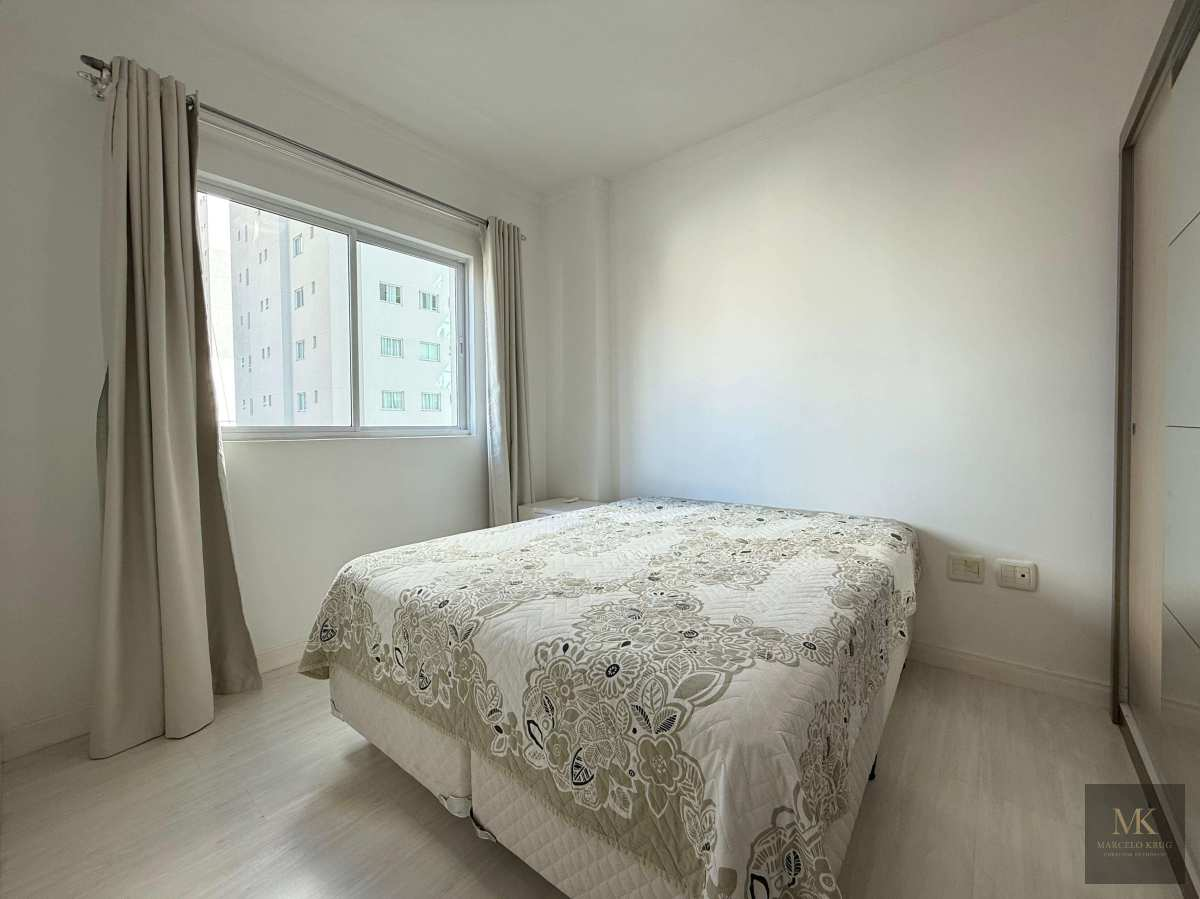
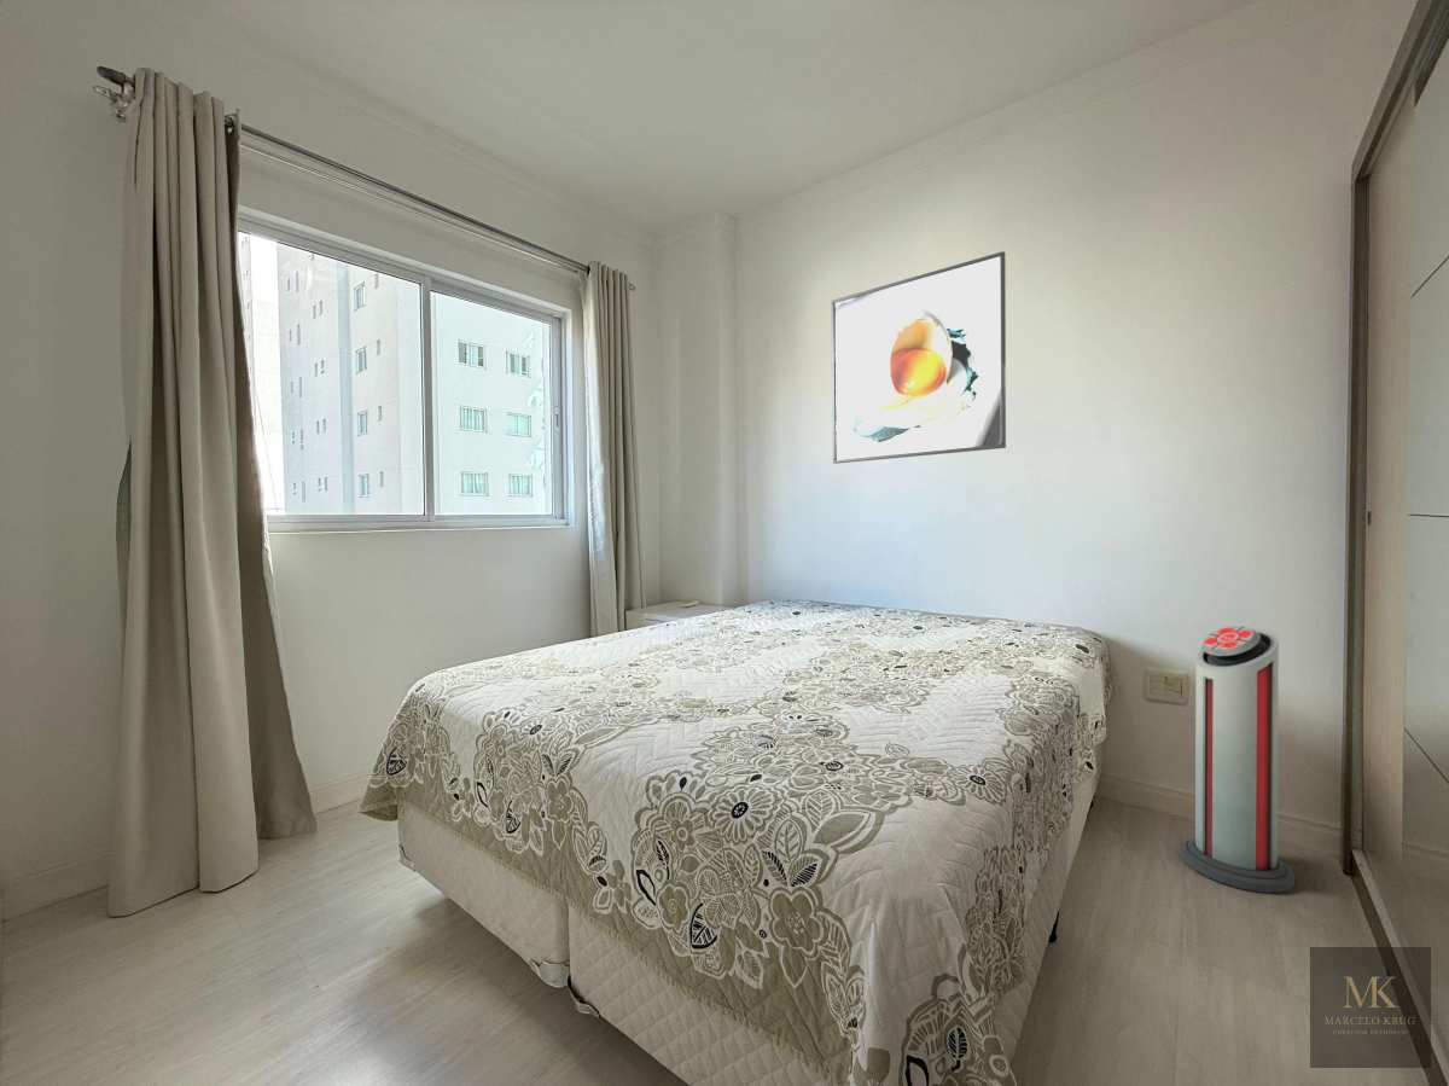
+ air purifier [1179,625,1296,894]
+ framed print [831,250,1007,465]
